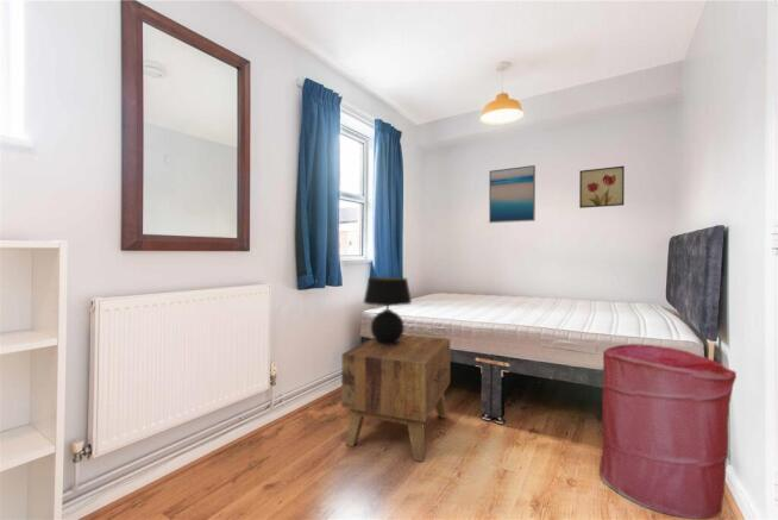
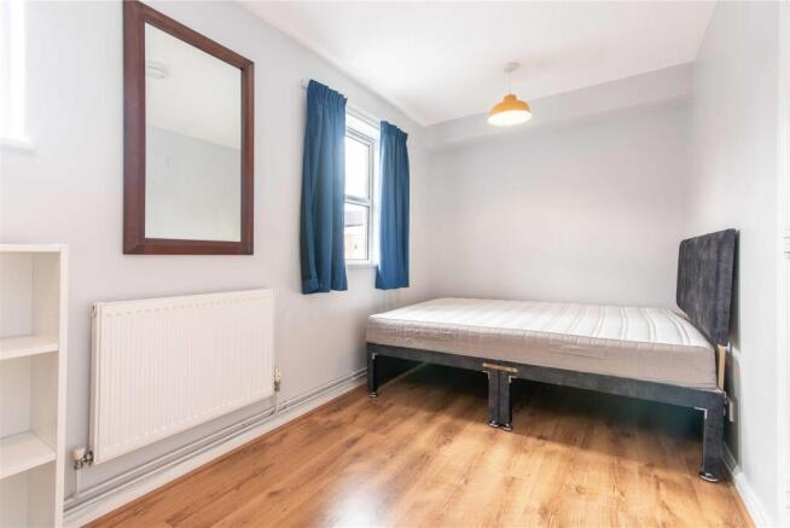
- side table [340,333,451,463]
- laundry hamper [598,343,738,520]
- wall art [488,164,537,224]
- wall art [578,164,626,209]
- table lamp [363,276,413,344]
